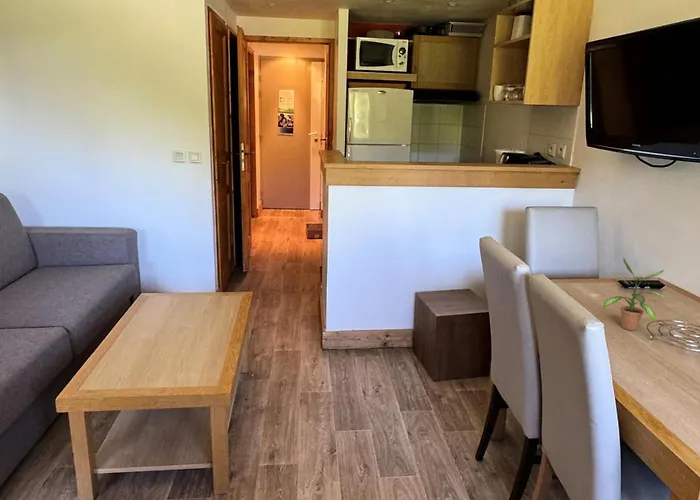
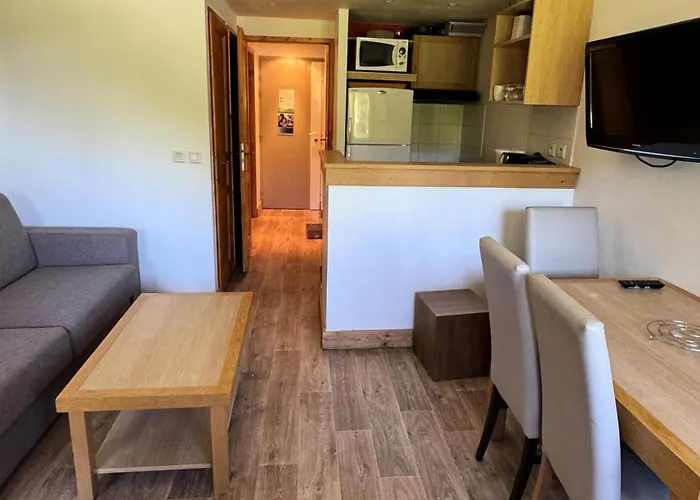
- potted plant [602,257,672,331]
